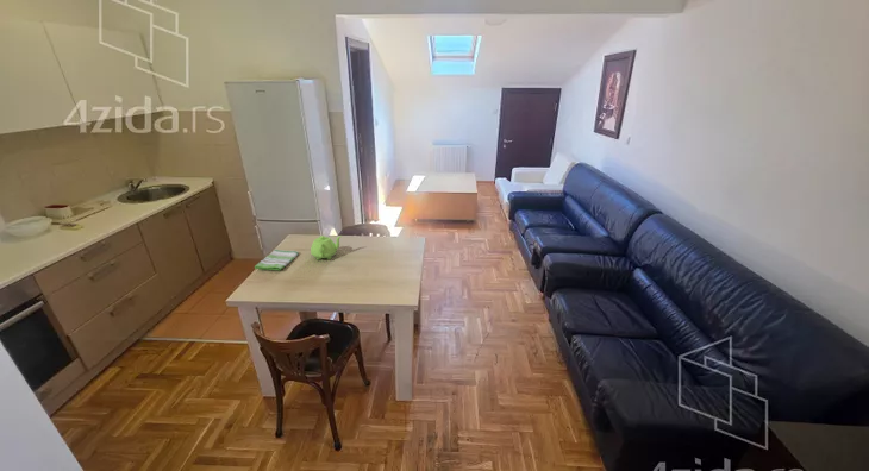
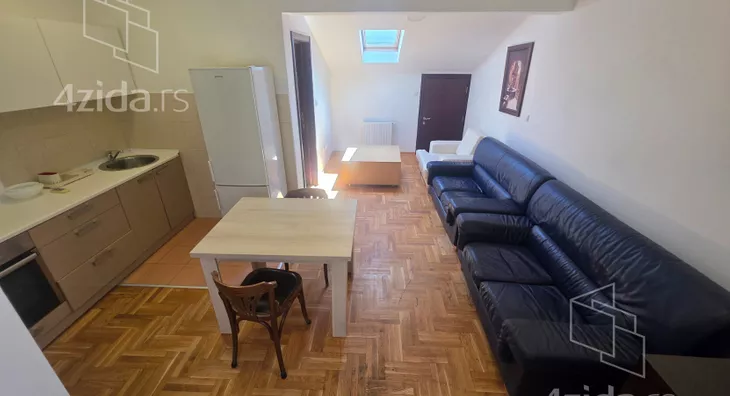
- teapot [310,234,343,262]
- dish towel [254,249,300,271]
